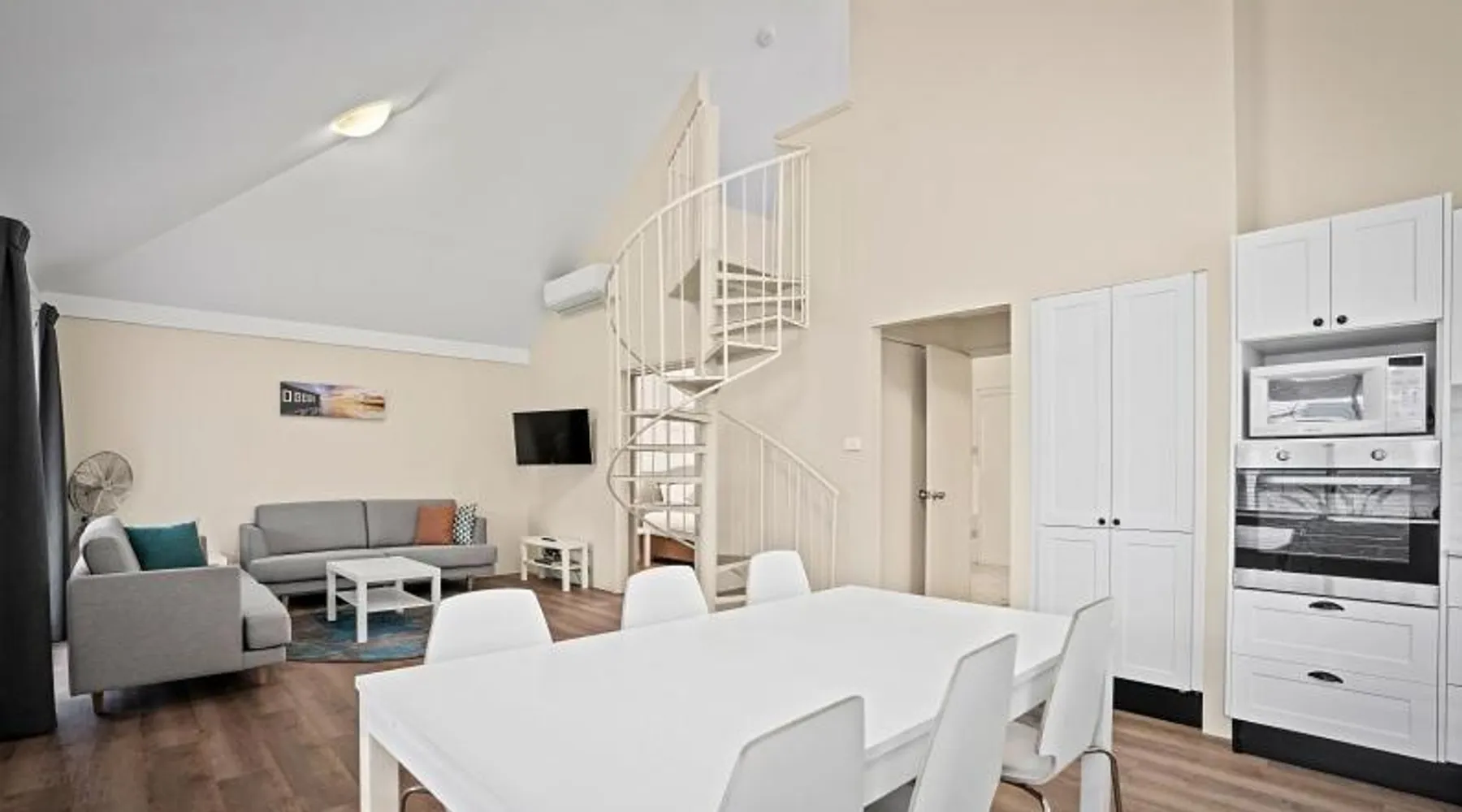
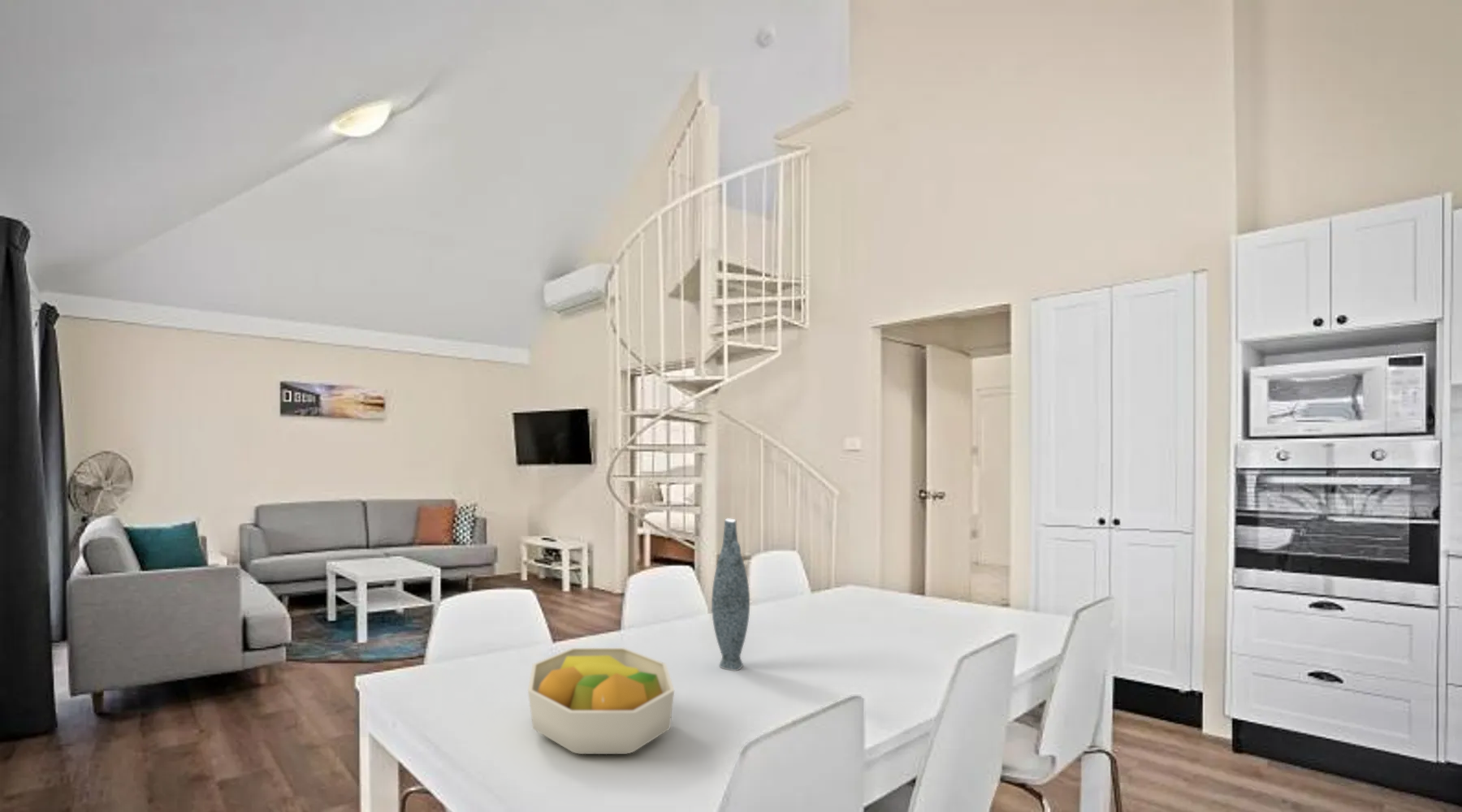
+ fruit bowl [527,647,675,755]
+ vase [711,518,750,672]
